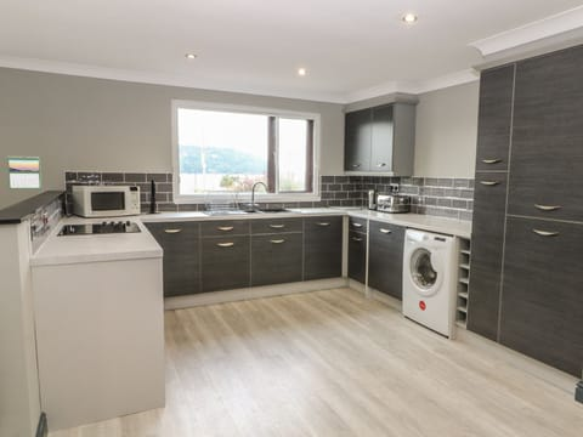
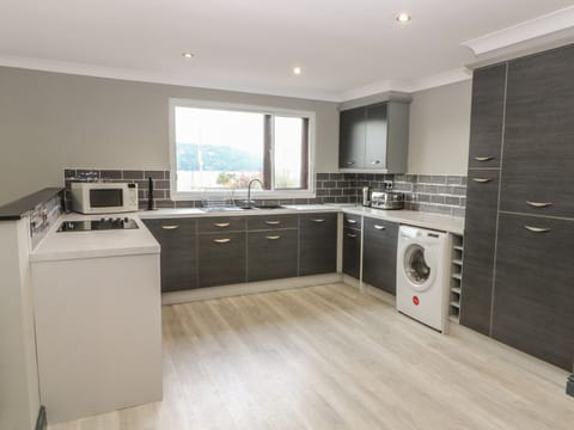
- calendar [6,155,43,191]
